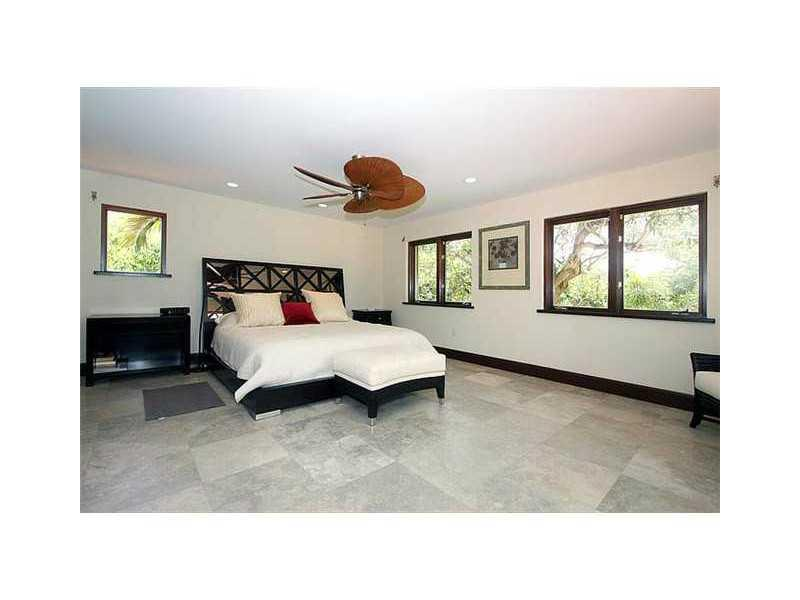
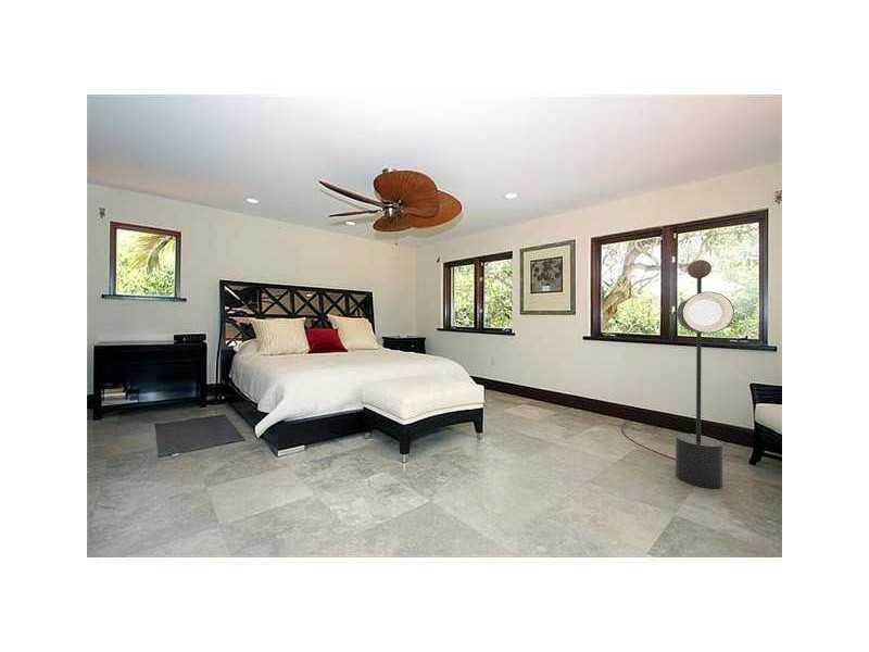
+ floor lamp [620,259,735,490]
